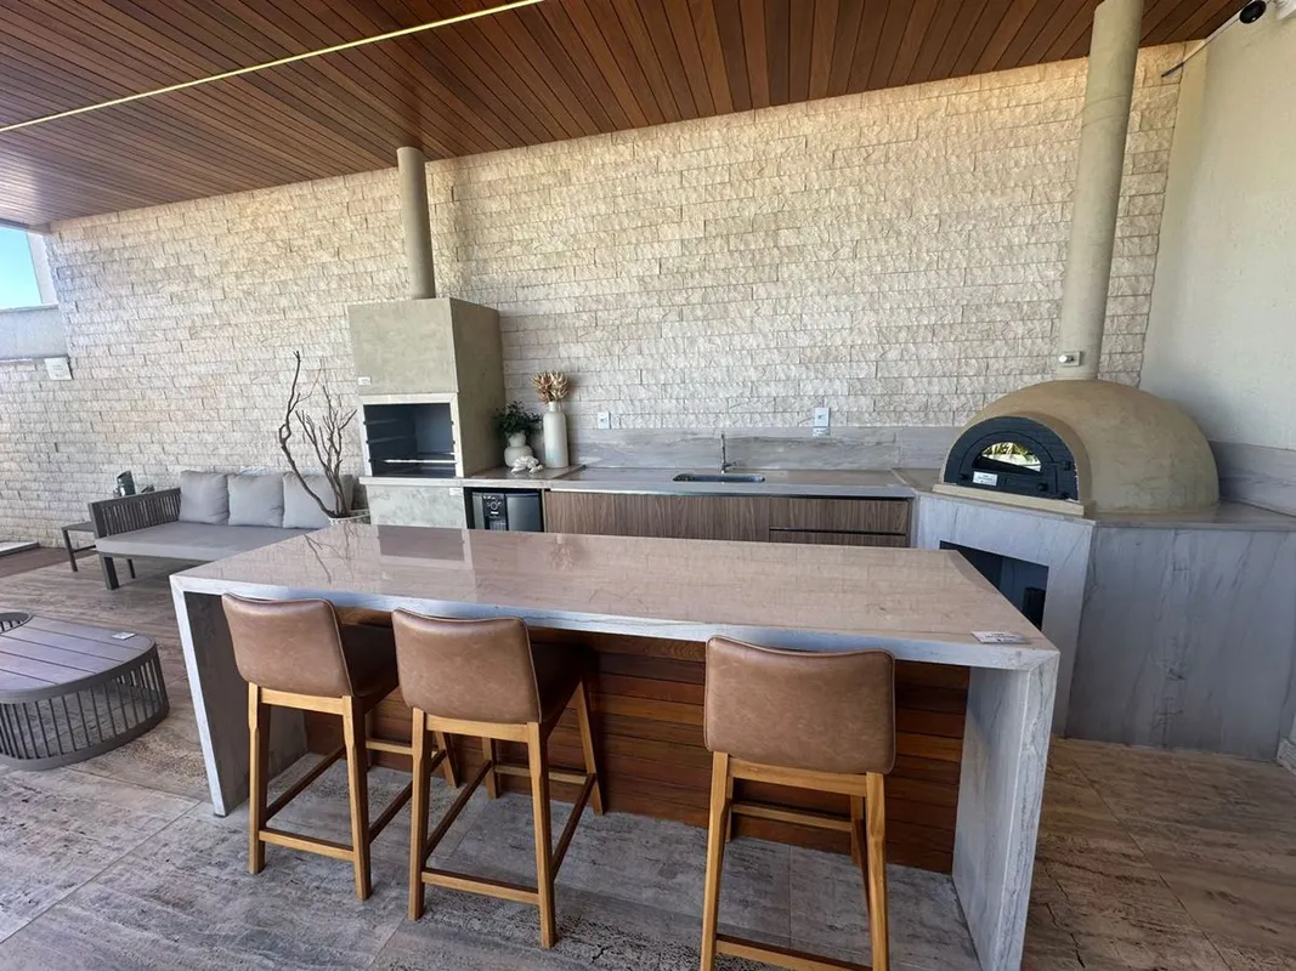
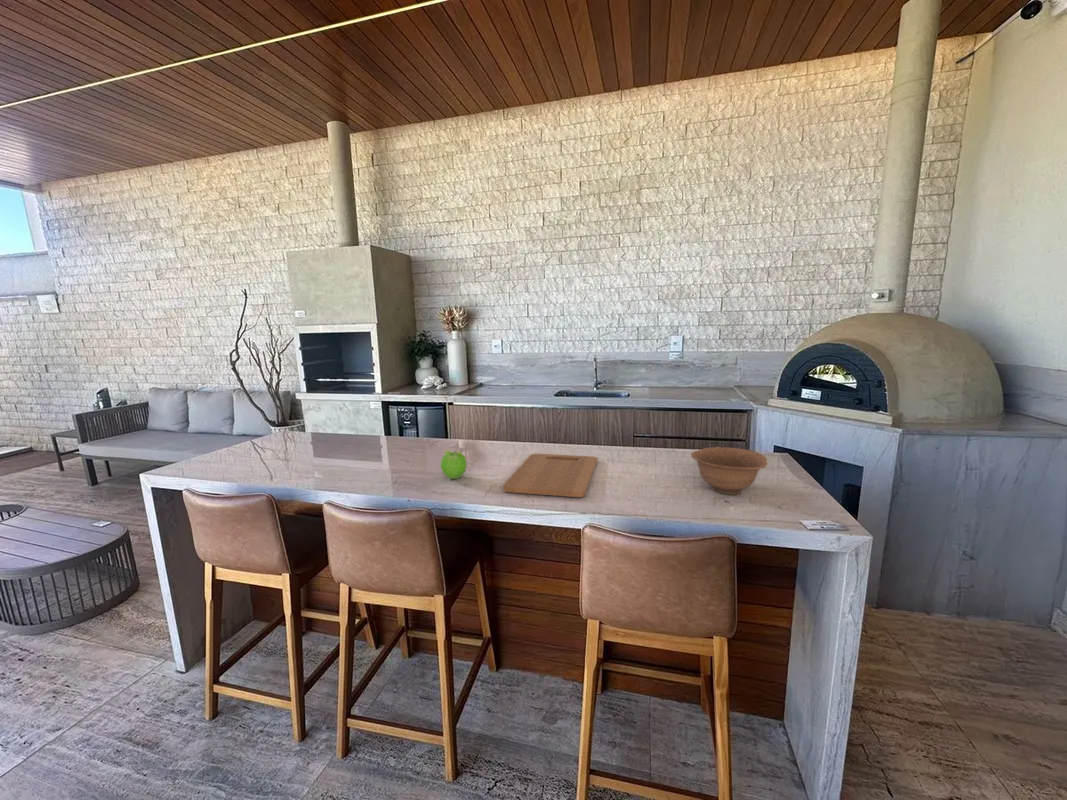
+ bowl [690,446,769,496]
+ fruit [440,449,468,480]
+ cutting board [502,453,599,498]
